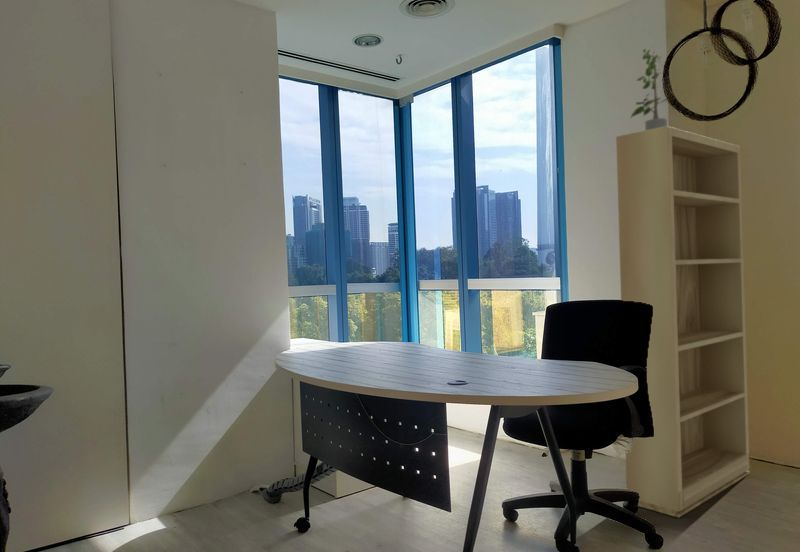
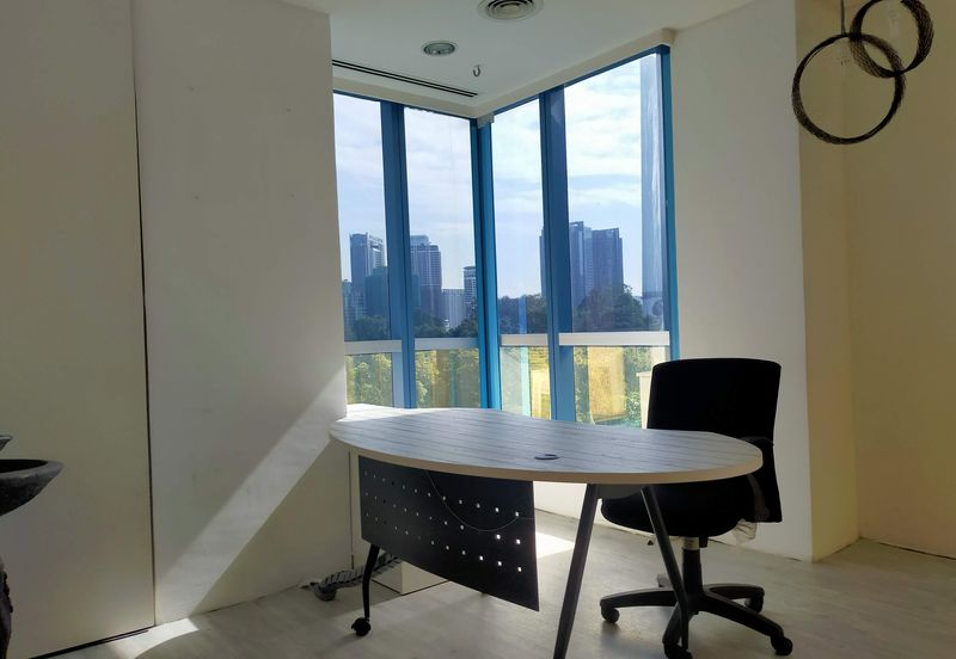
- potted plant [629,47,668,131]
- bookshelf [615,125,751,519]
